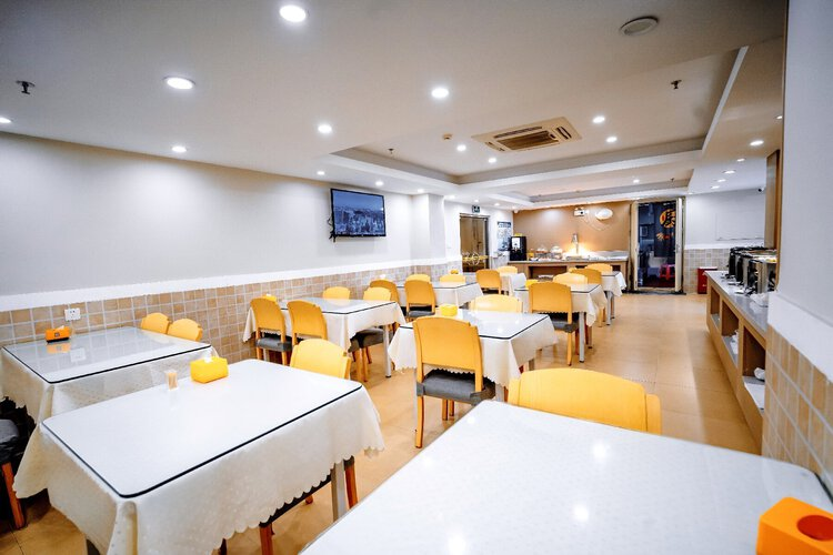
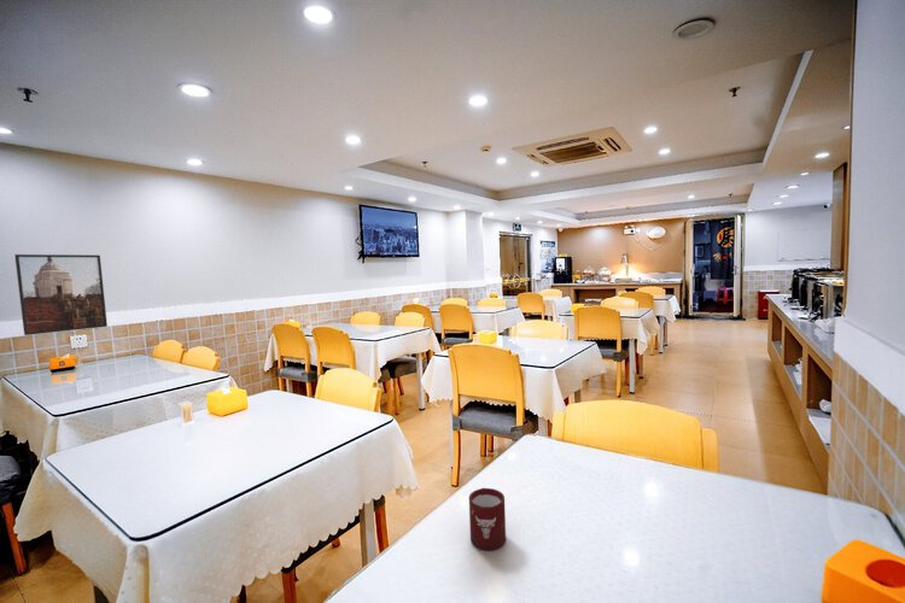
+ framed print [13,253,109,336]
+ cup [468,487,507,551]
